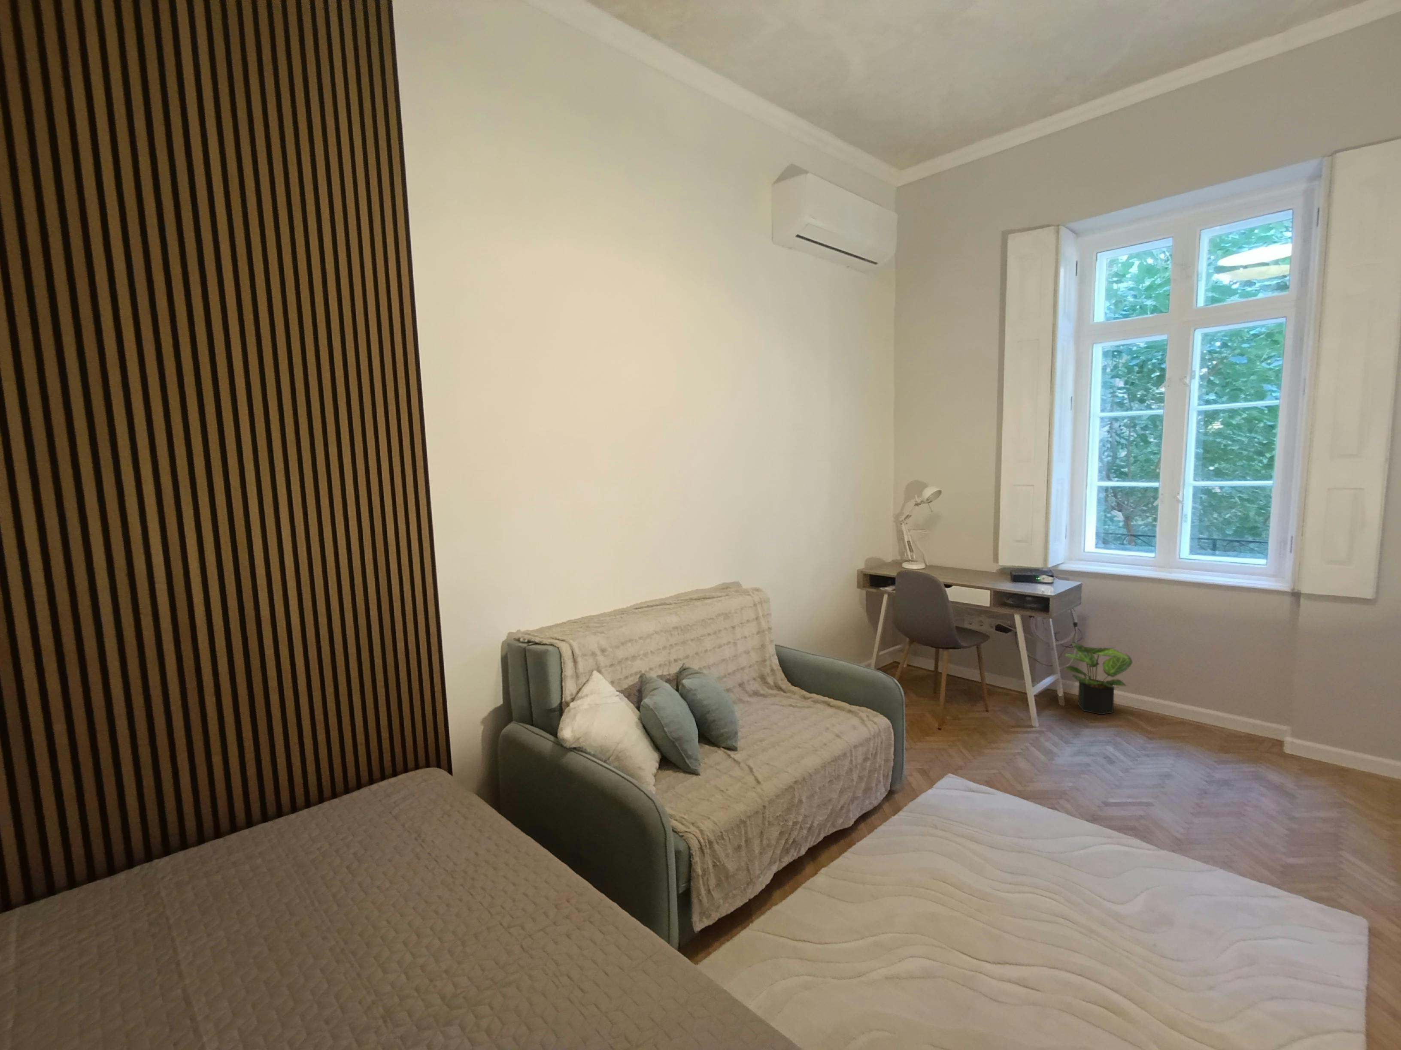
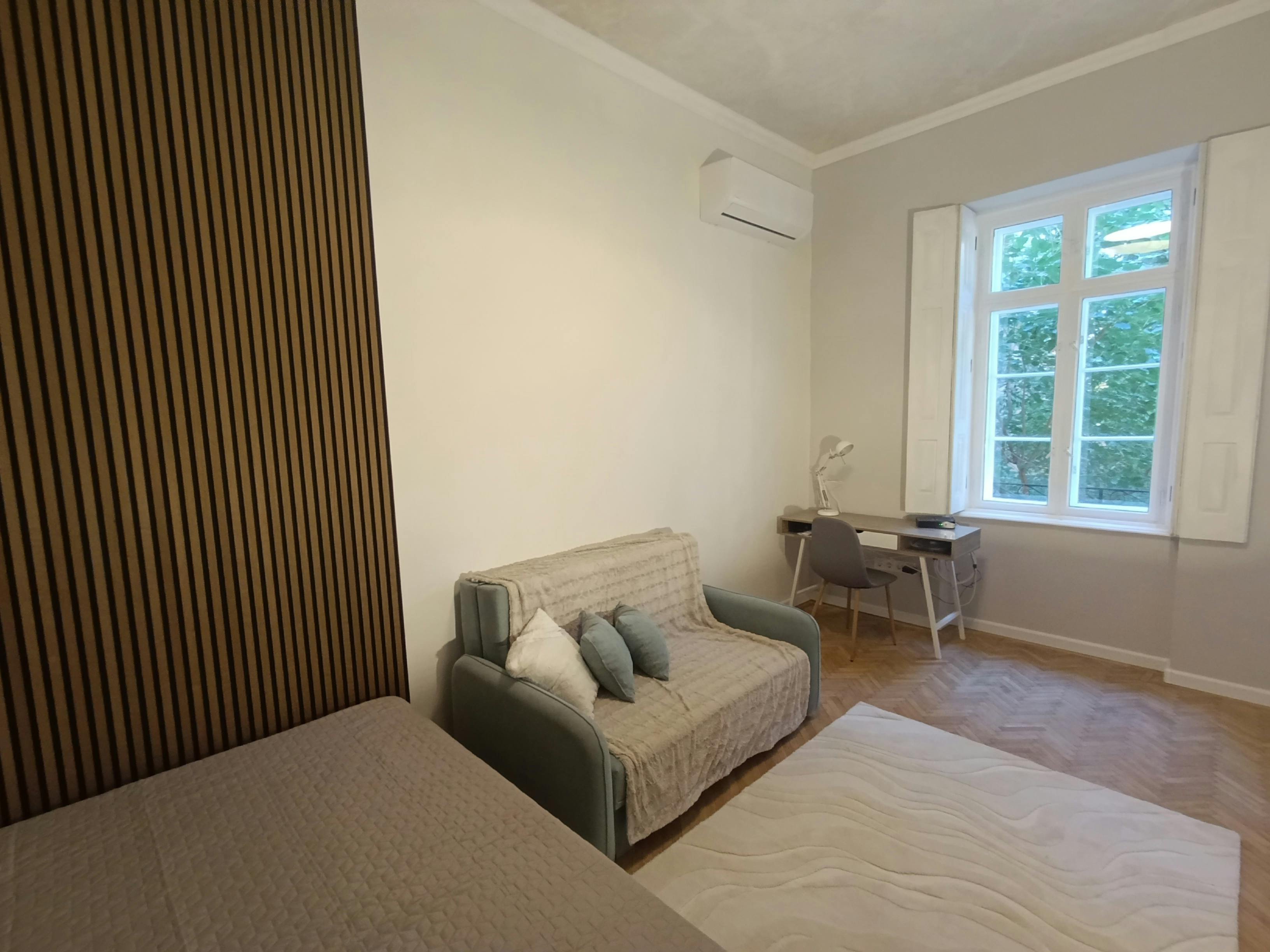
- potted plant [1062,641,1133,715]
